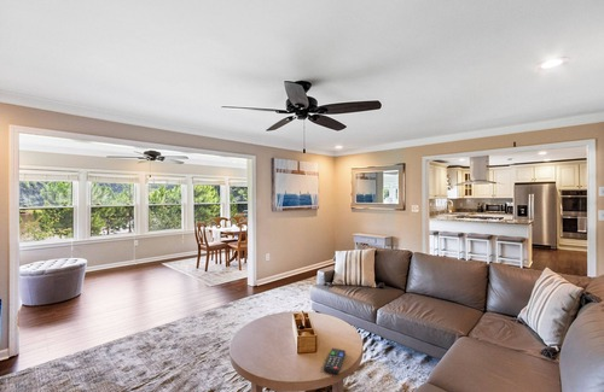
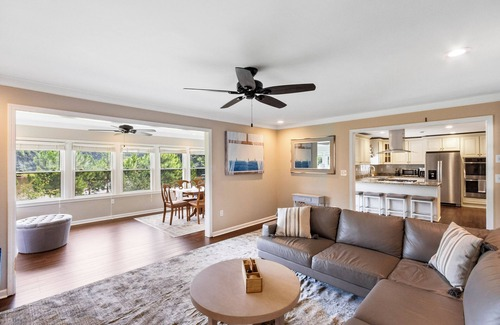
- remote control [323,347,347,375]
